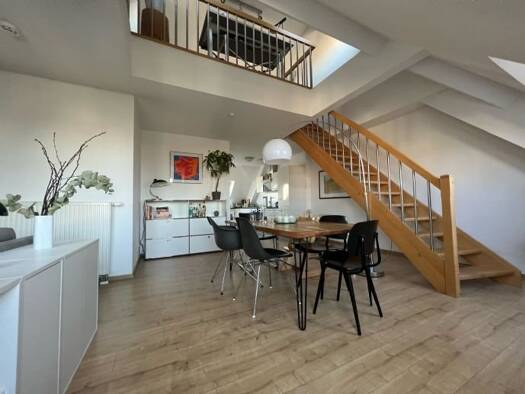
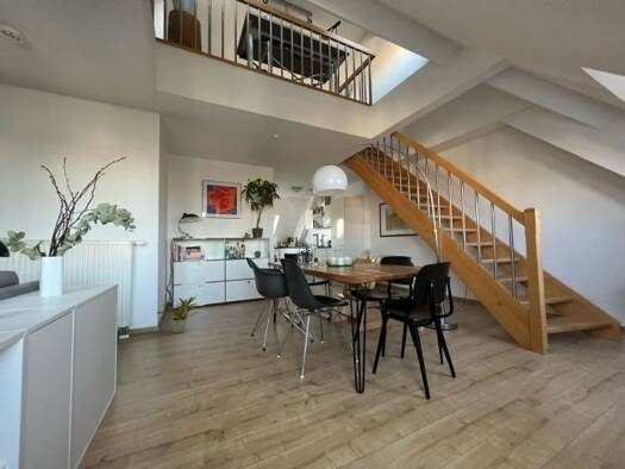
+ potted plant [156,295,204,334]
